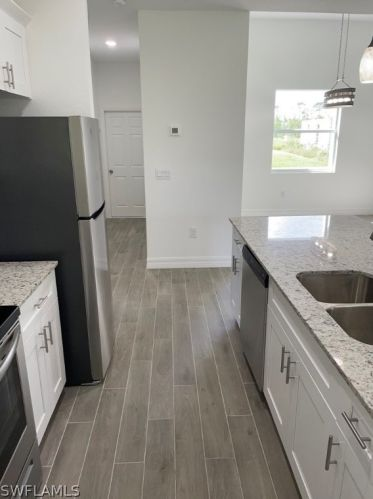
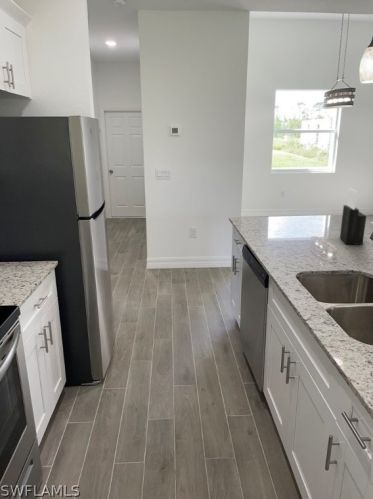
+ knife block [339,187,367,246]
